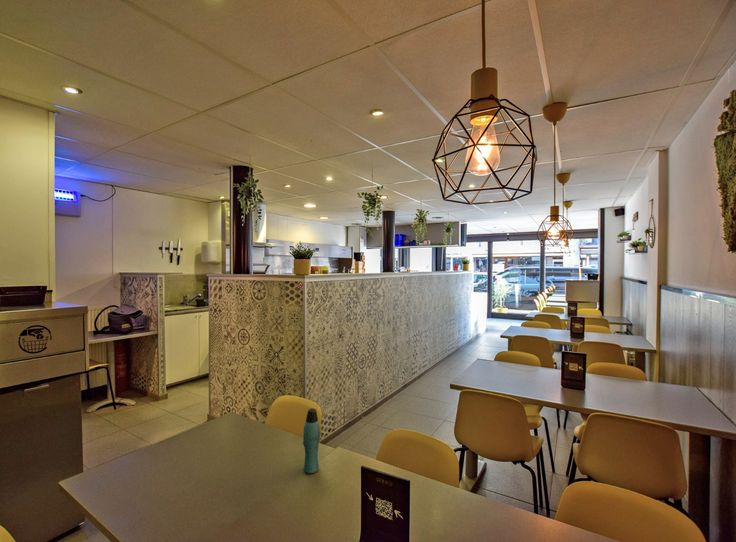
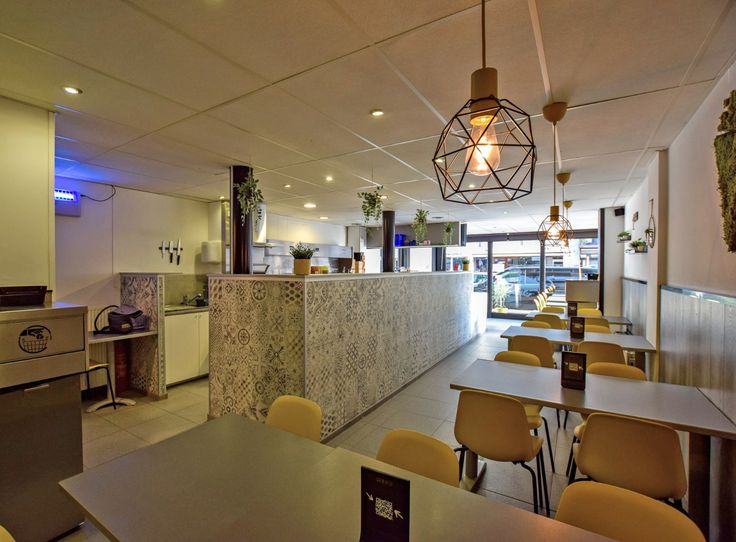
- bottle [302,407,321,474]
